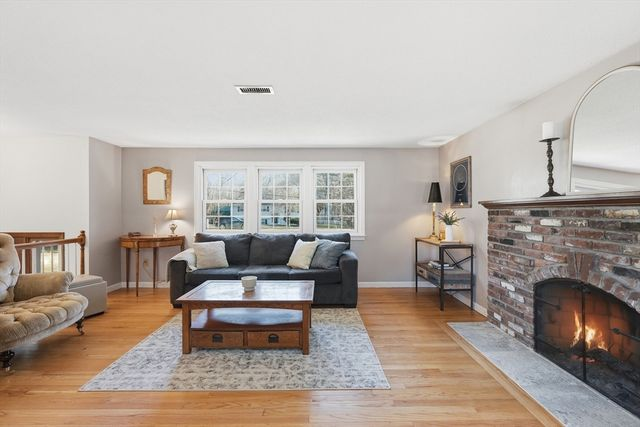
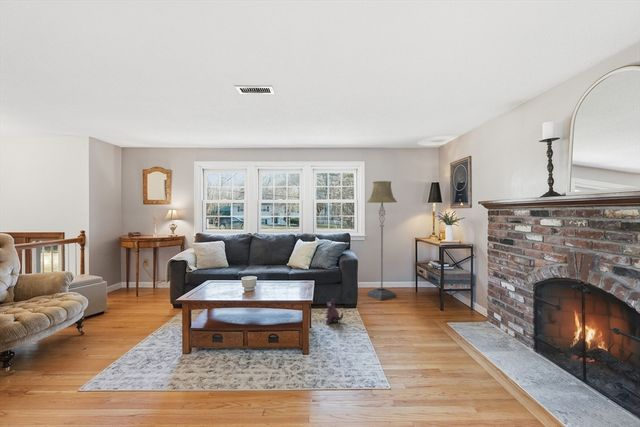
+ floor lamp [366,180,398,301]
+ plush toy [325,297,344,325]
